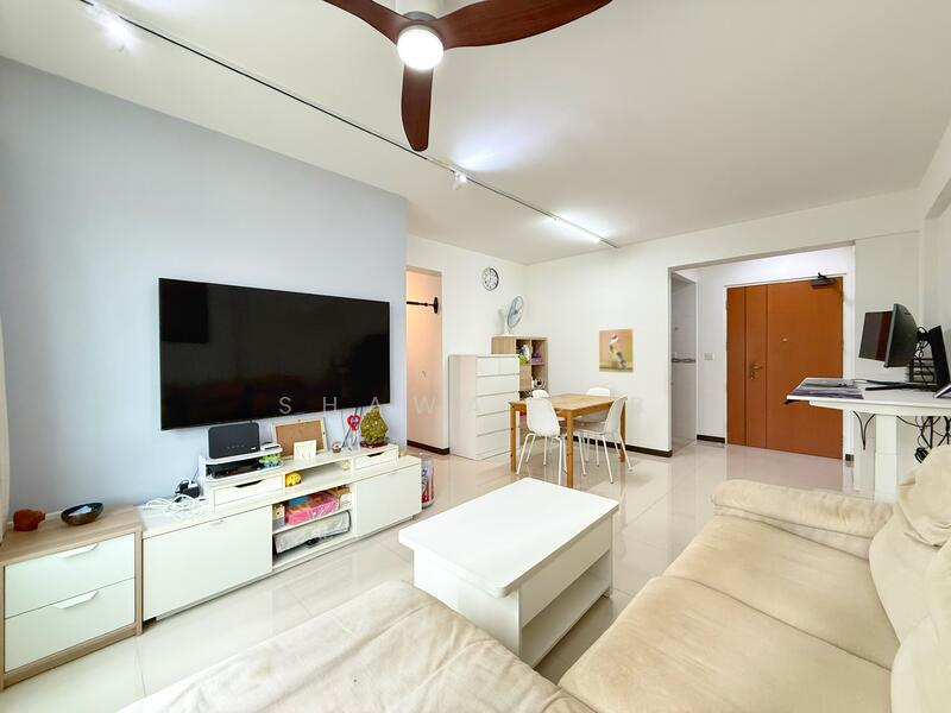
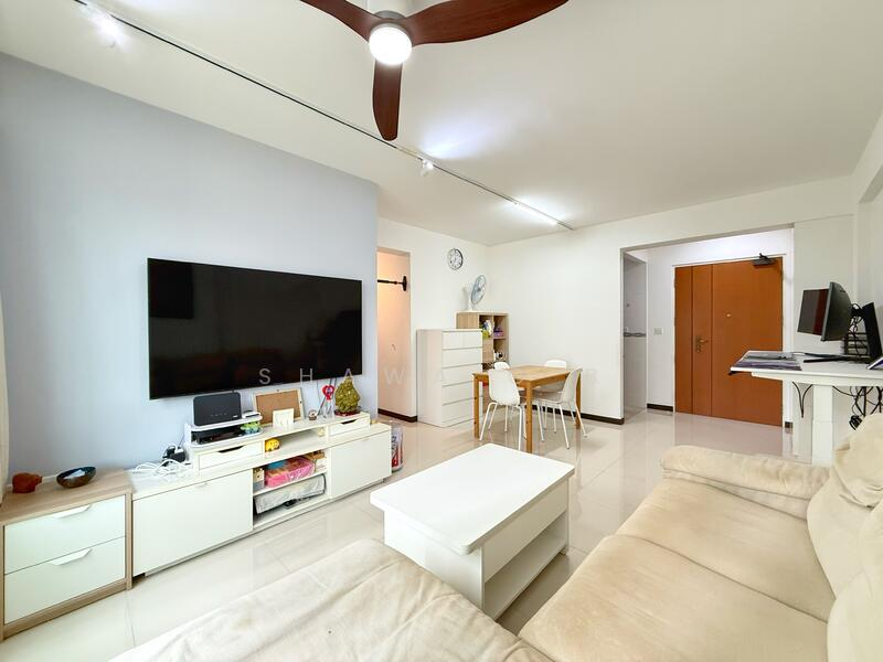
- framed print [598,327,636,374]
